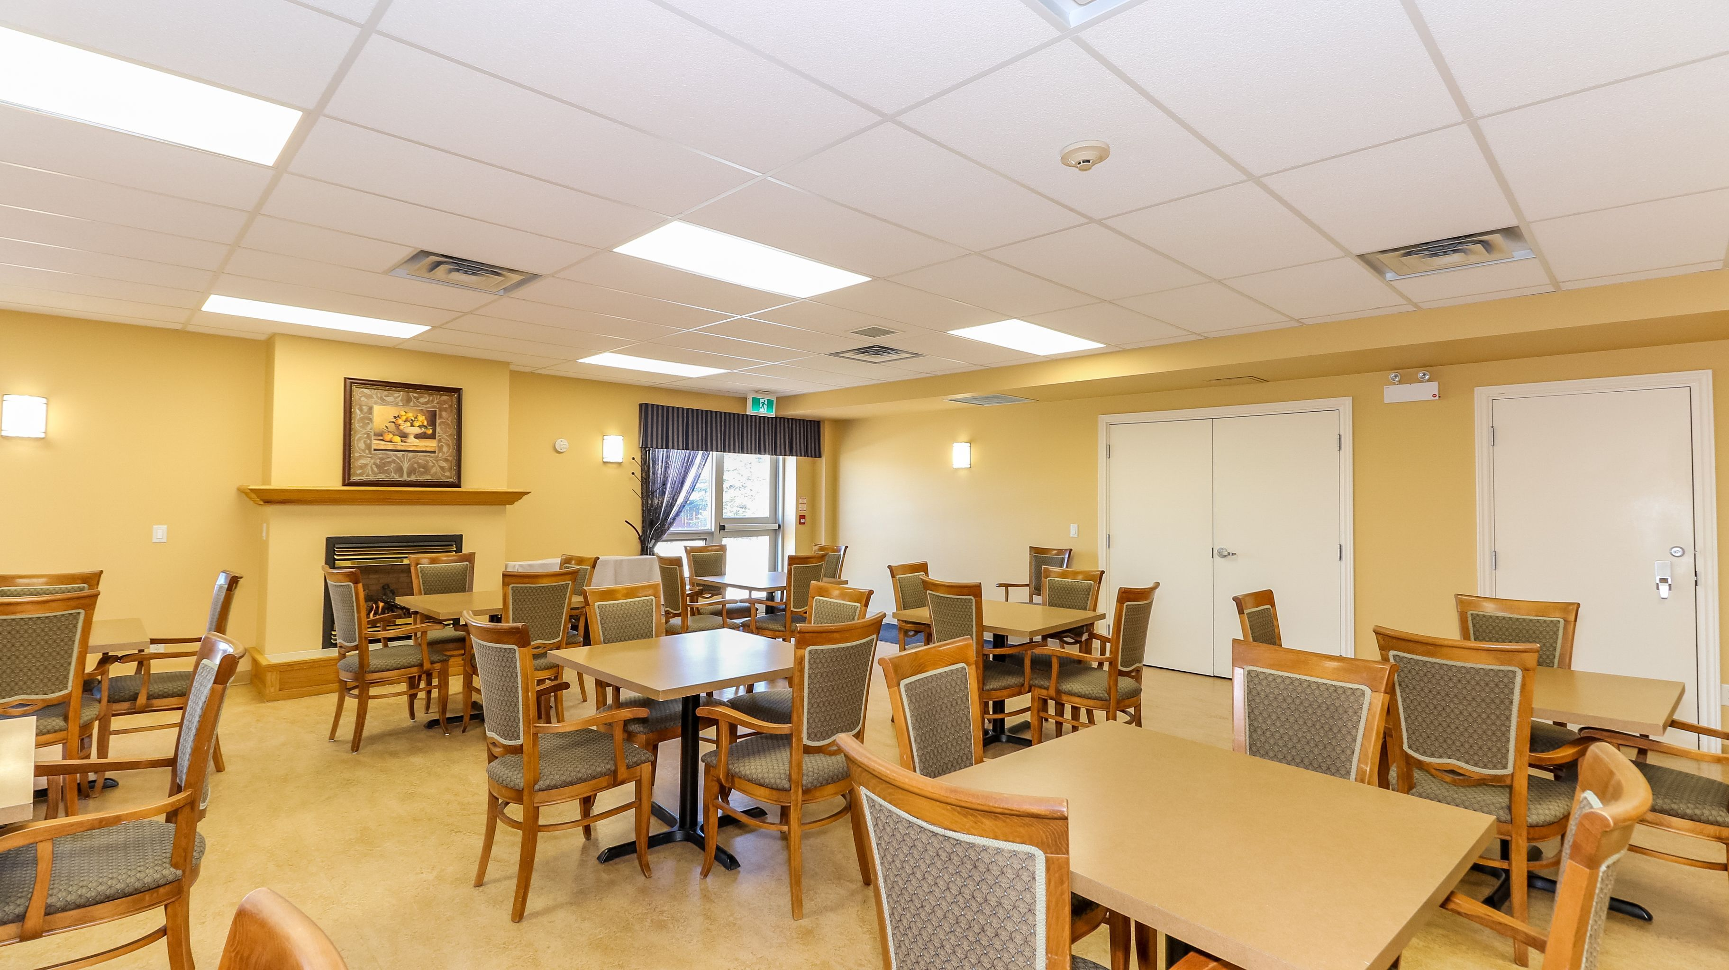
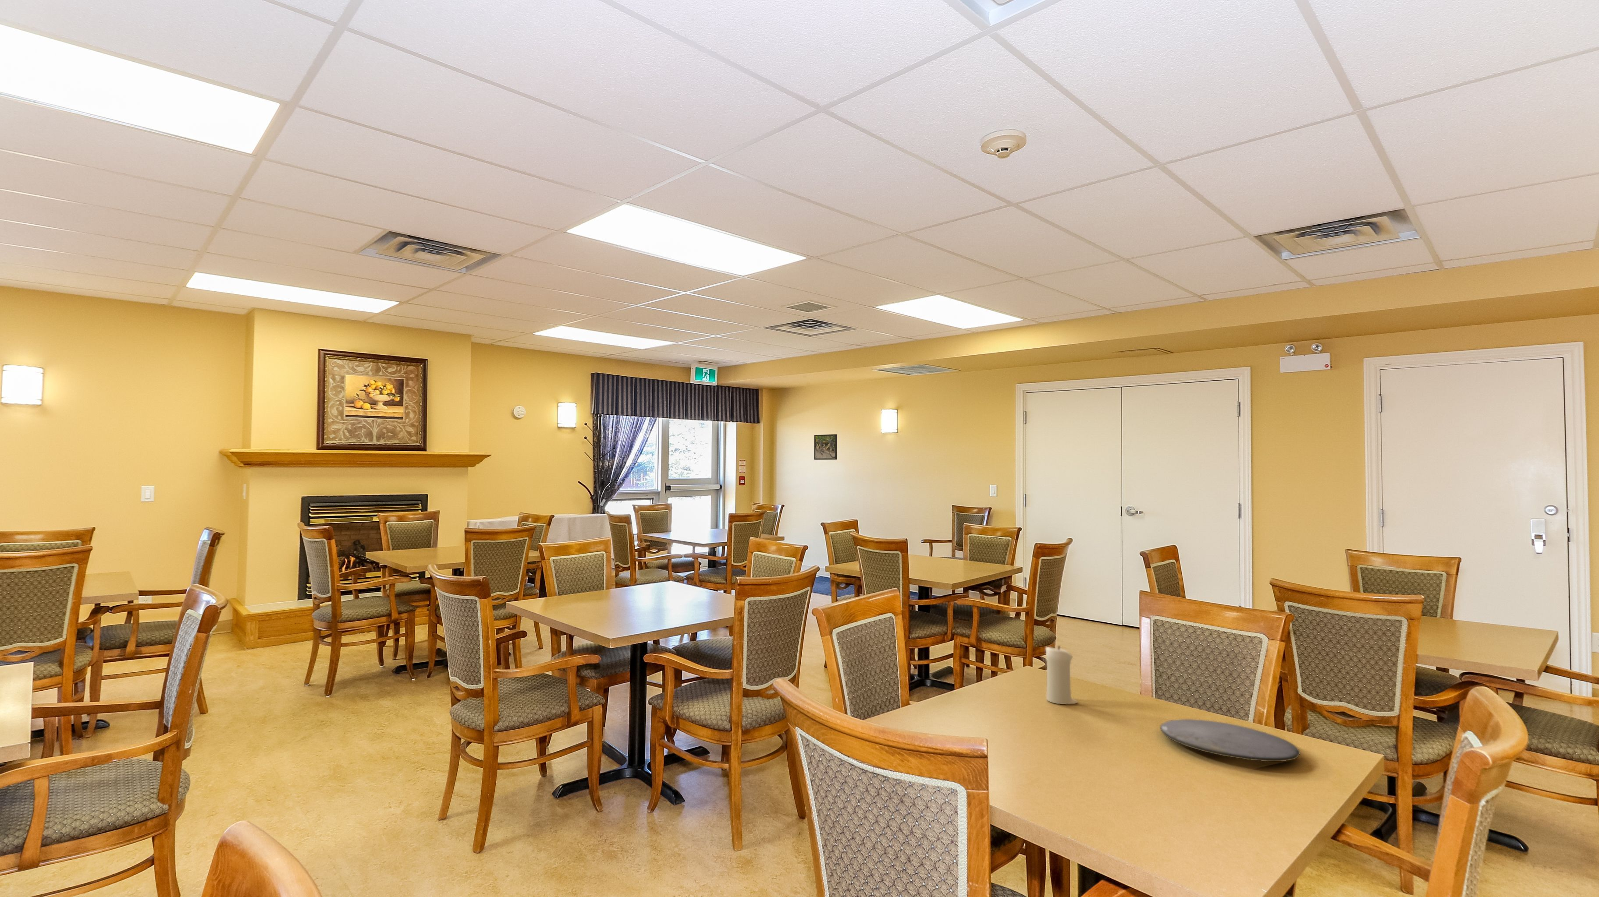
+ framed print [814,434,838,460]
+ candle [1046,646,1078,705]
+ plate [1160,719,1301,762]
